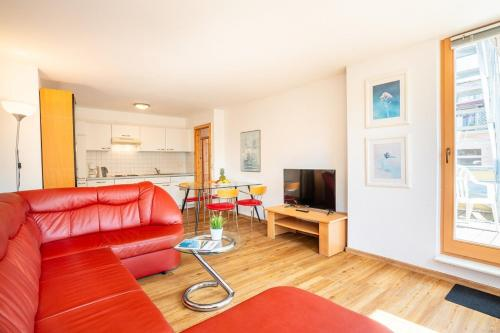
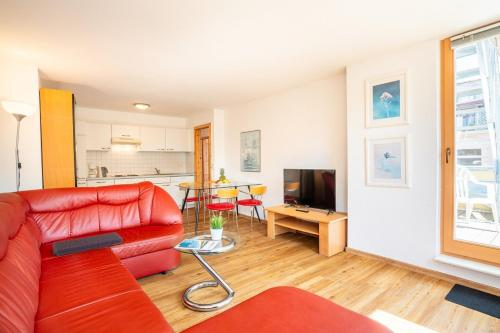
+ cushion [52,231,123,257]
